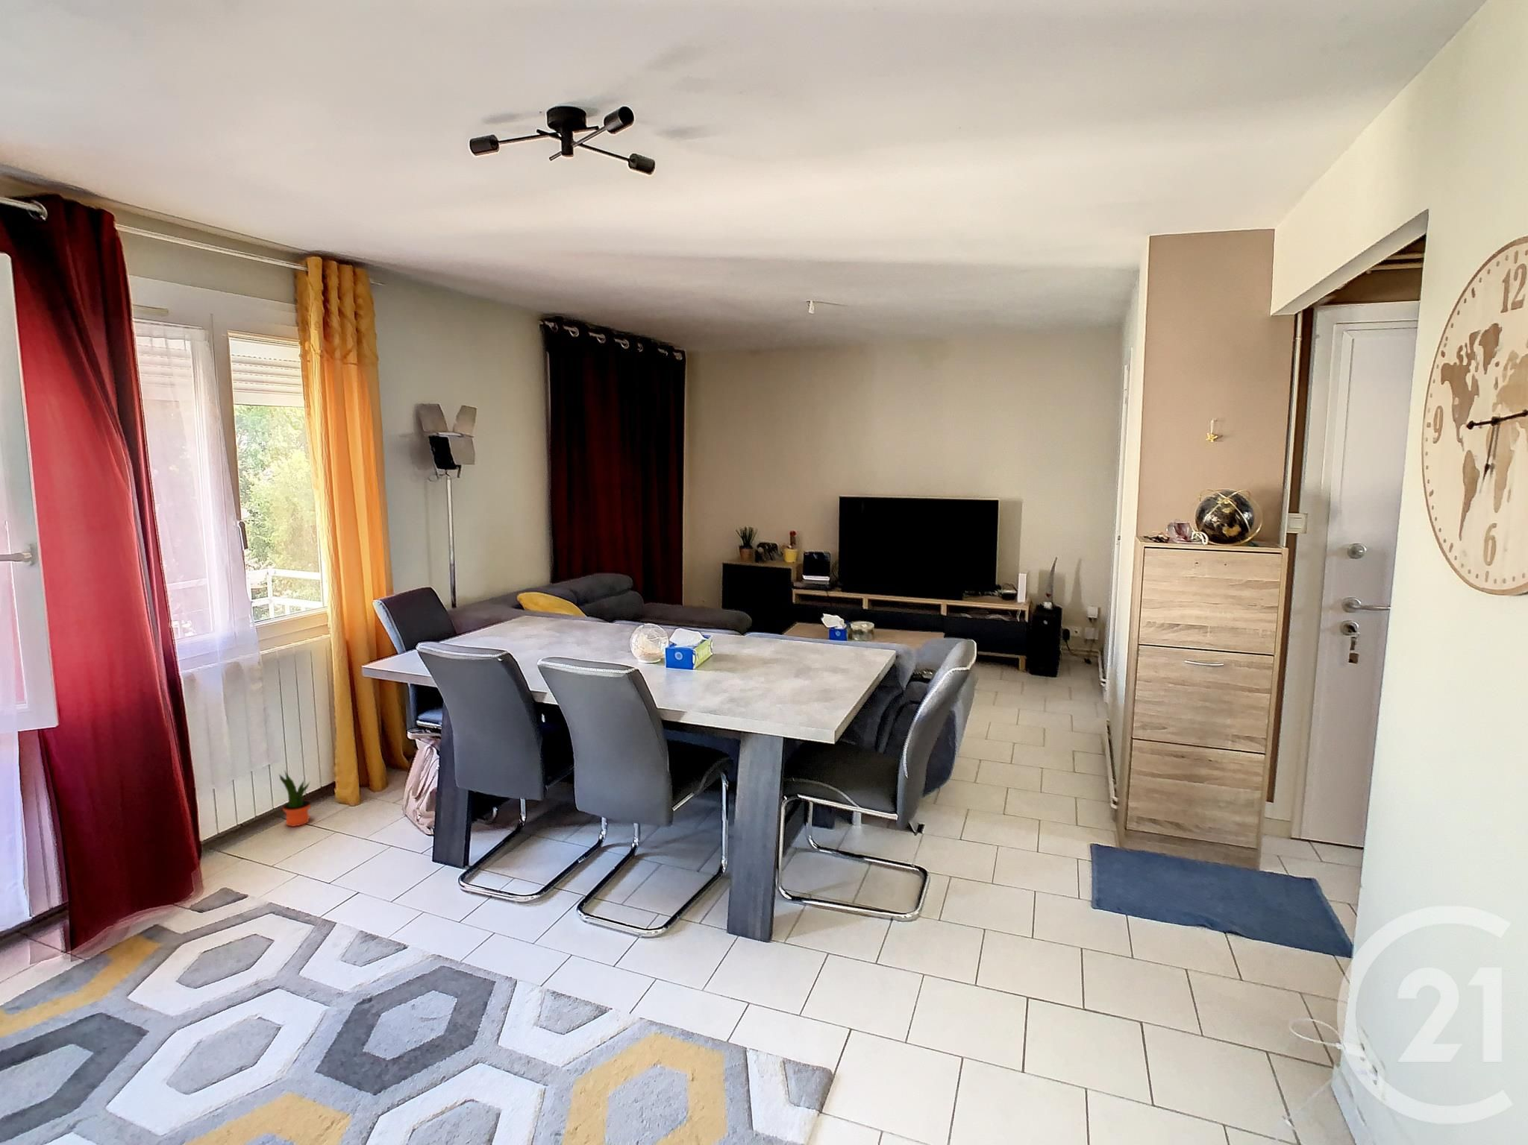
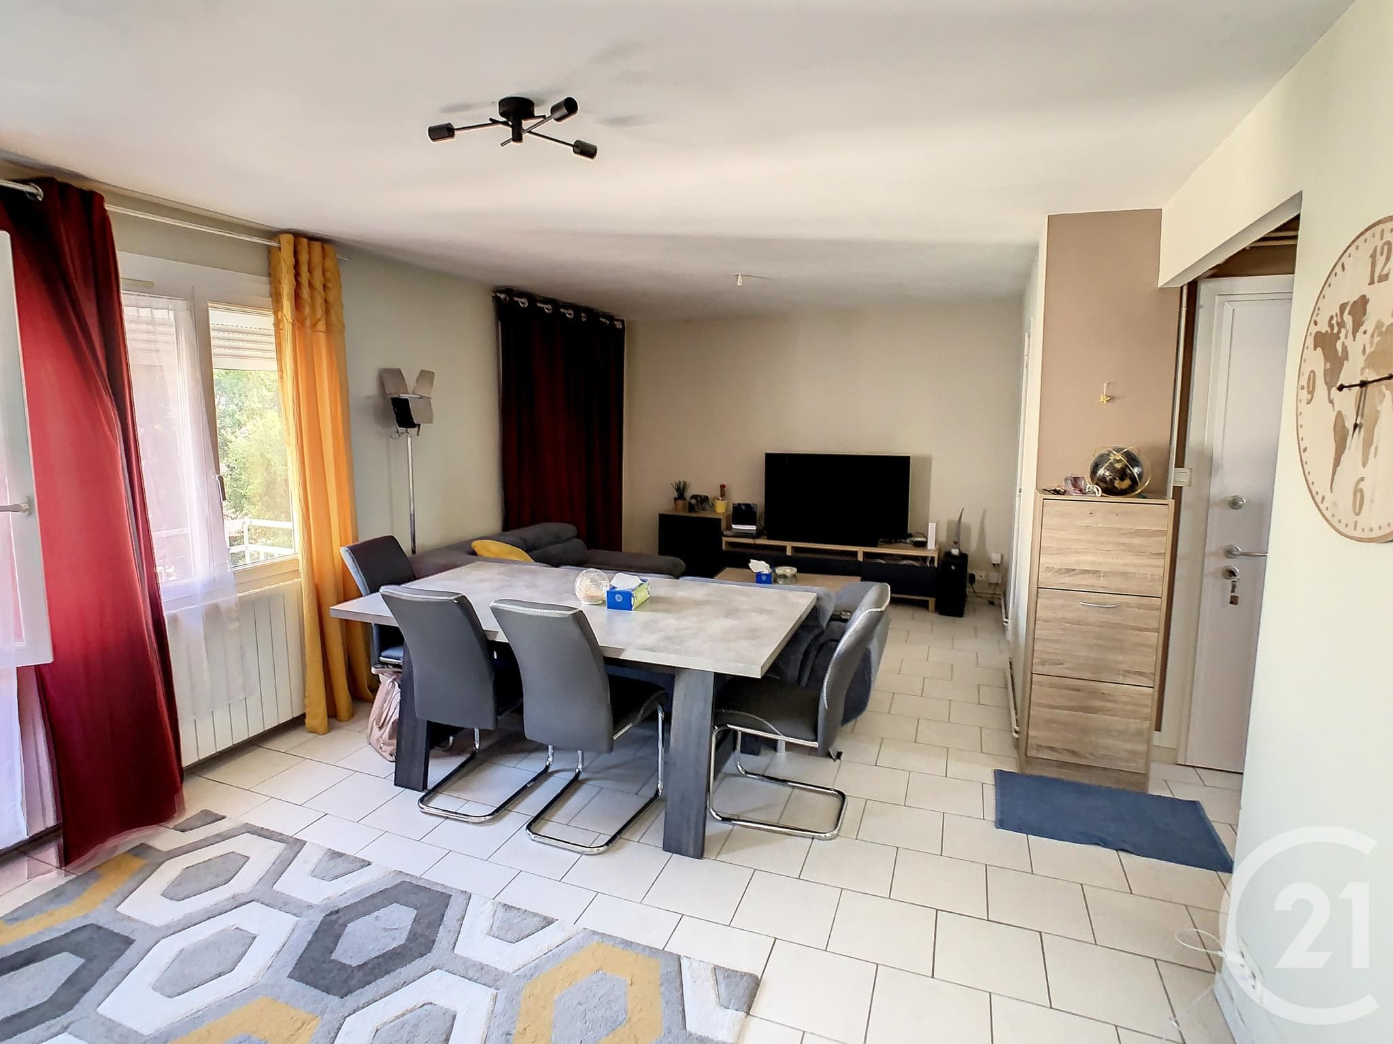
- potted plant [278,770,312,827]
